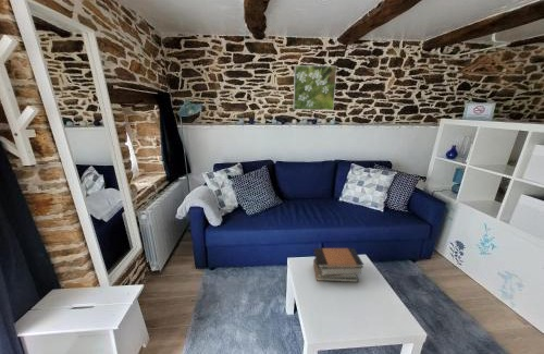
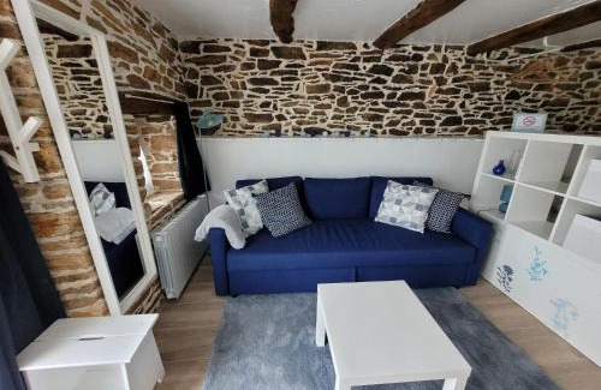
- book stack [312,247,364,283]
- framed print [293,64,337,111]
